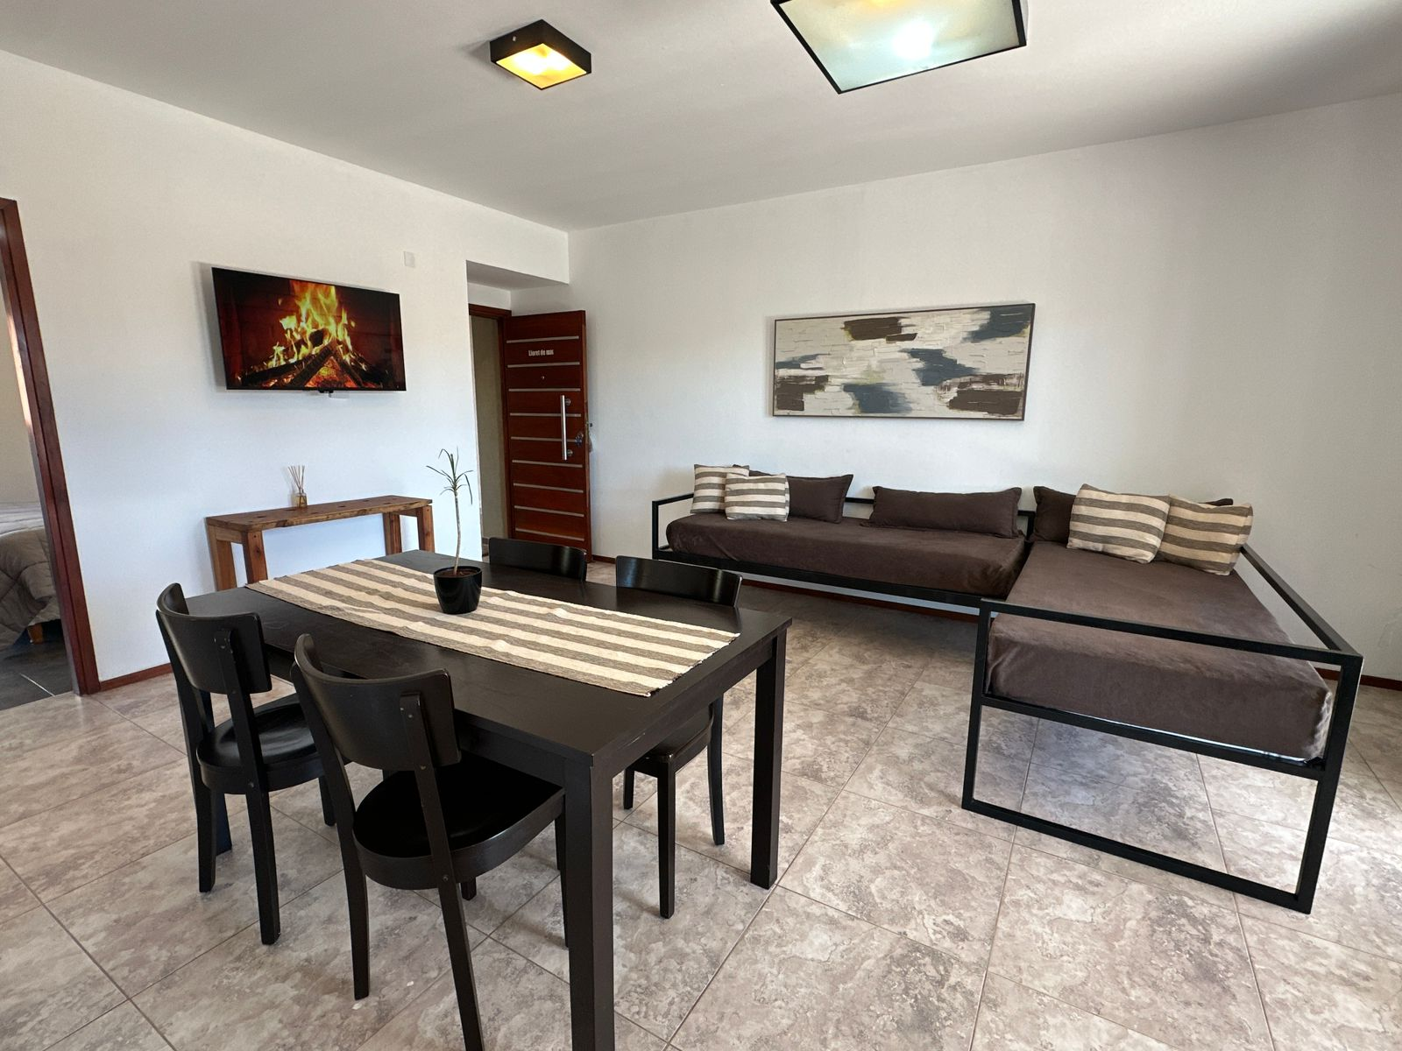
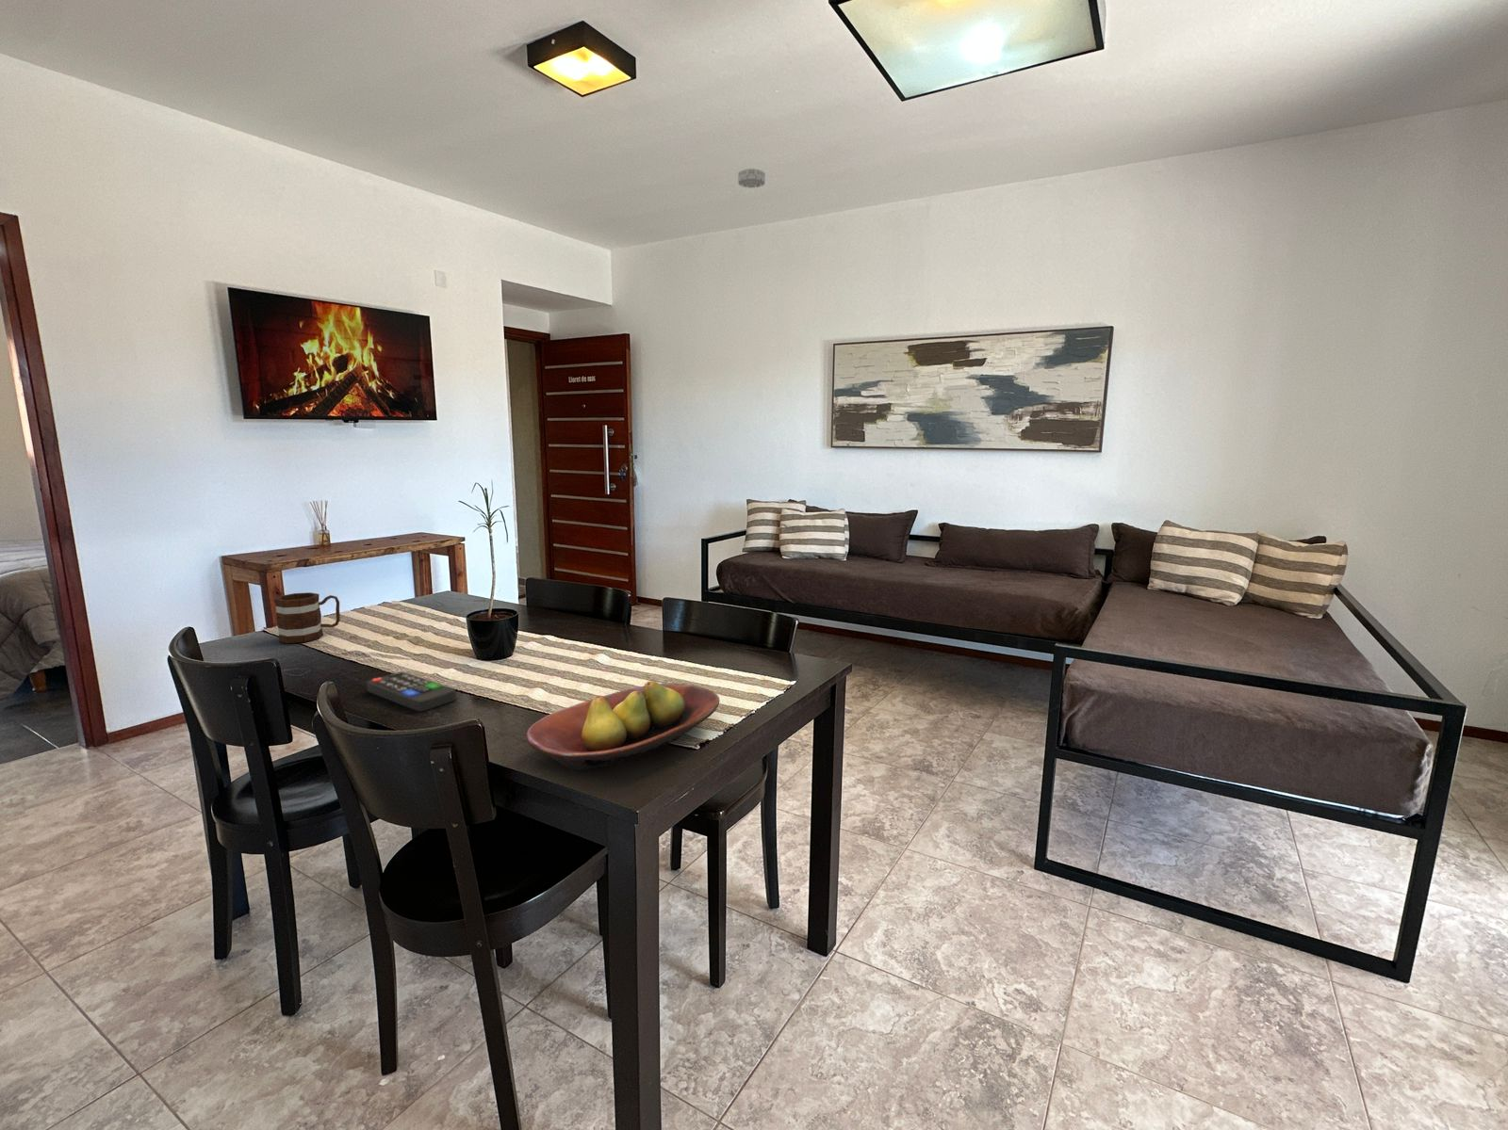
+ smoke detector [737,167,766,189]
+ fruit bowl [525,680,721,773]
+ mug [273,591,341,645]
+ remote control [366,671,457,713]
